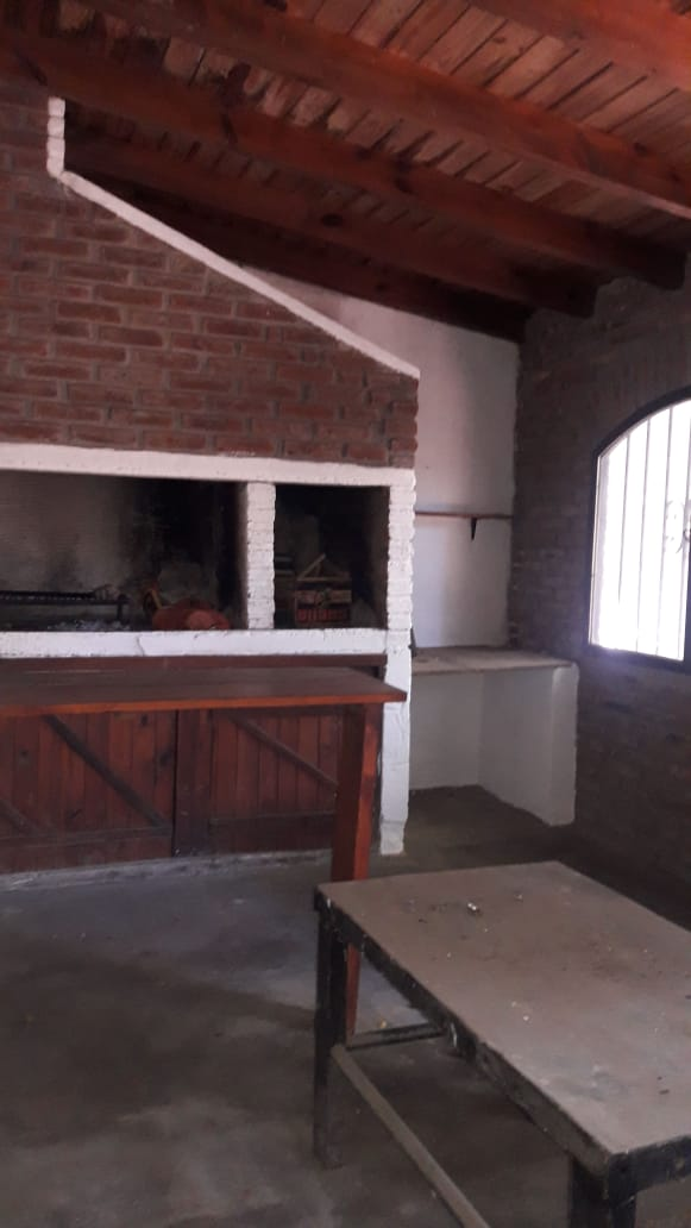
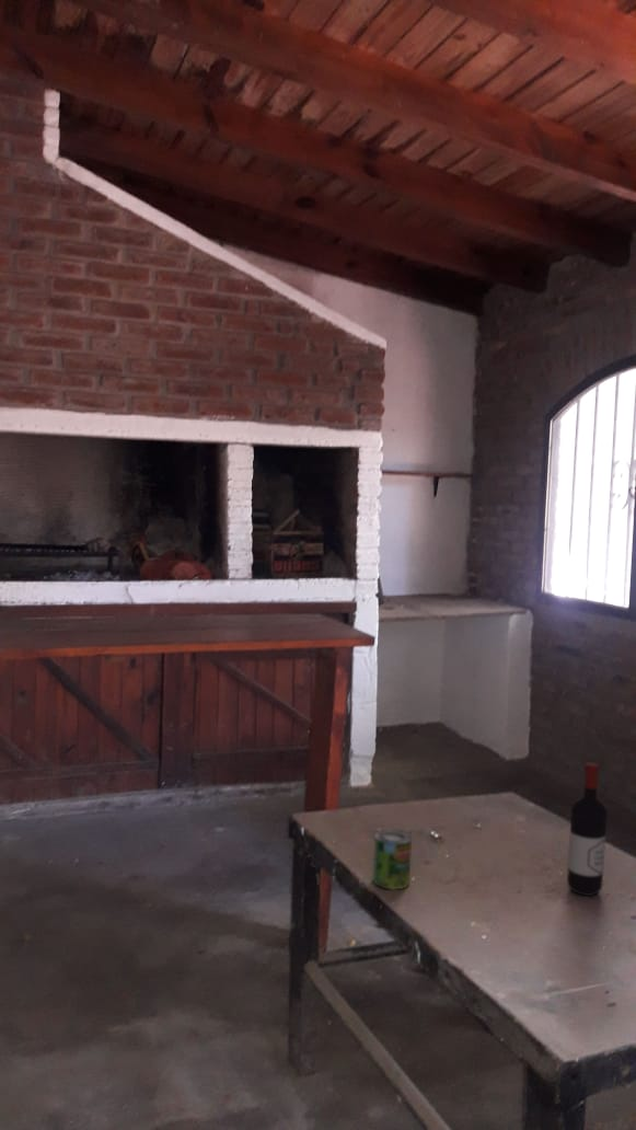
+ can [372,829,413,891]
+ wine bottle [566,761,609,897]
